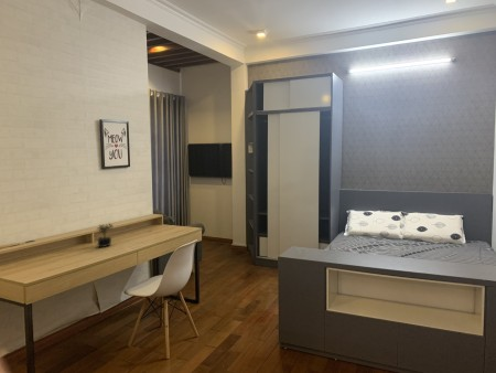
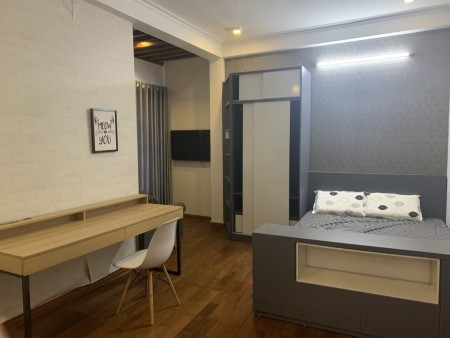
- succulent plant [95,223,115,248]
